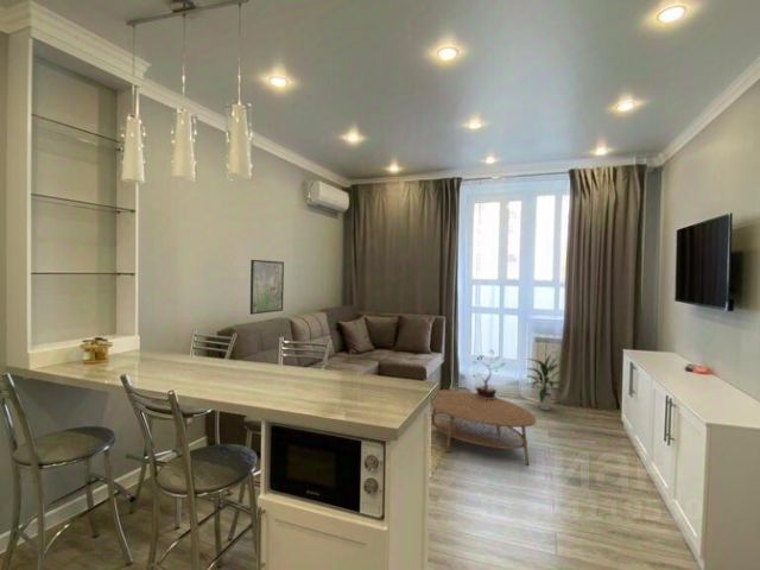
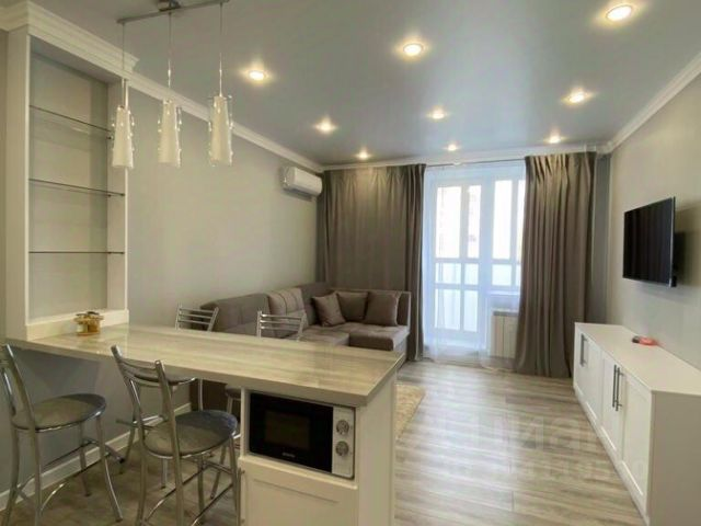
- potted plant [471,348,506,400]
- indoor plant [524,355,565,411]
- coffee table [430,388,538,467]
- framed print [249,259,285,316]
